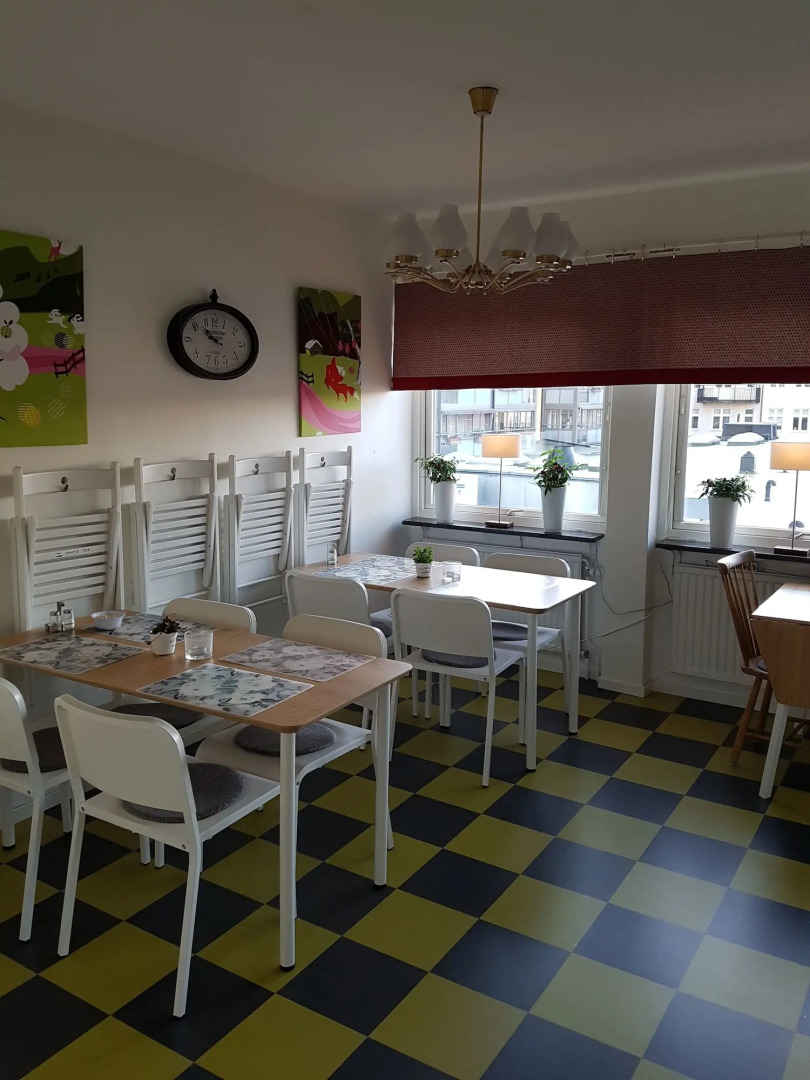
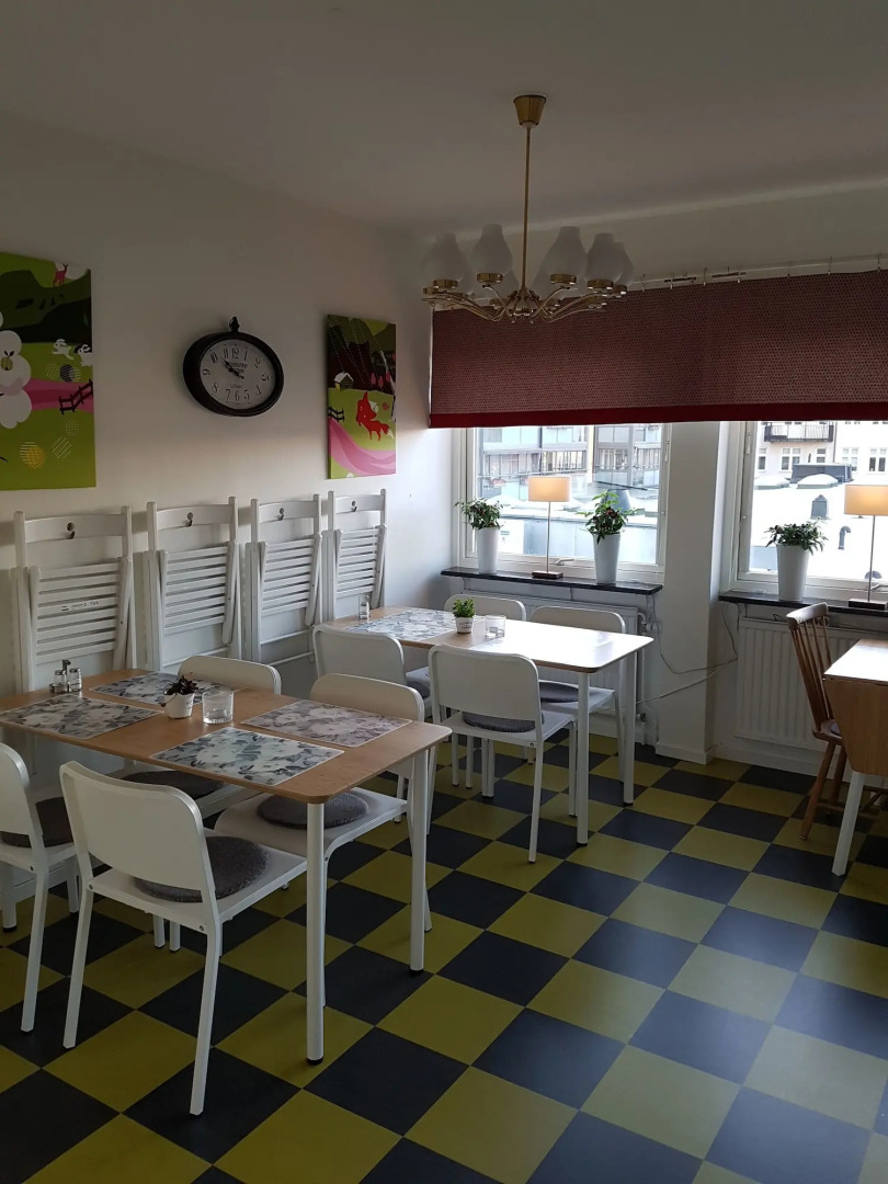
- legume [89,606,126,631]
